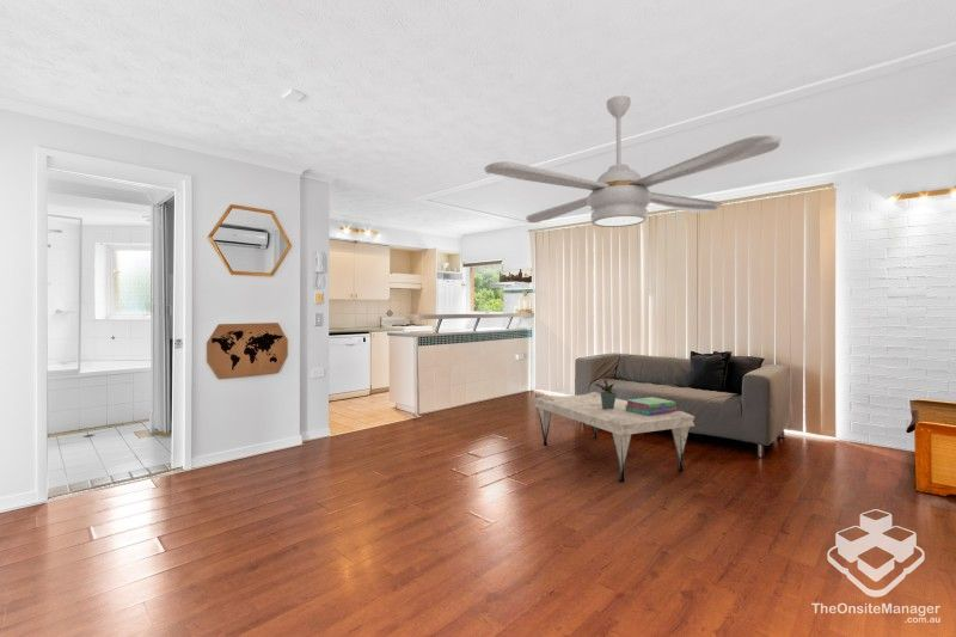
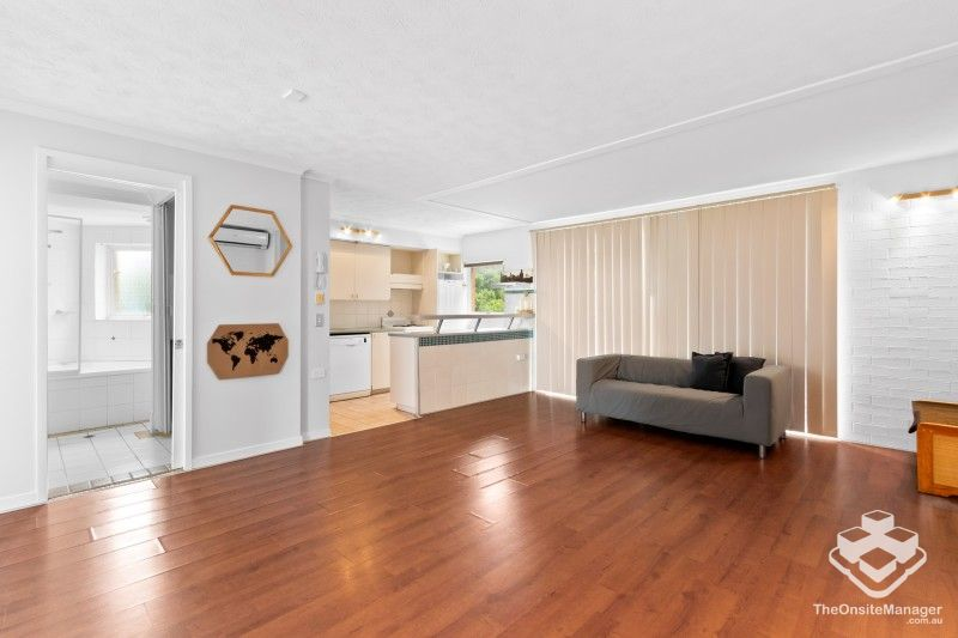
- ceiling fan [483,94,783,228]
- stack of books [625,396,679,416]
- potted plant [594,378,618,409]
- coffee table [533,391,695,483]
